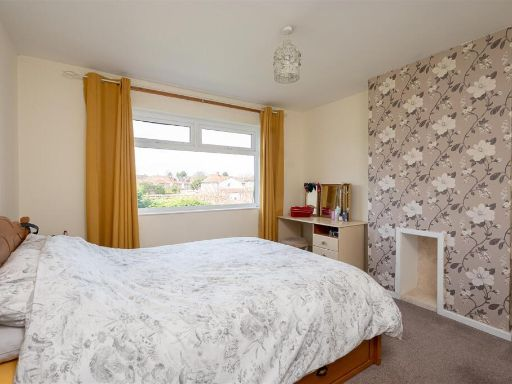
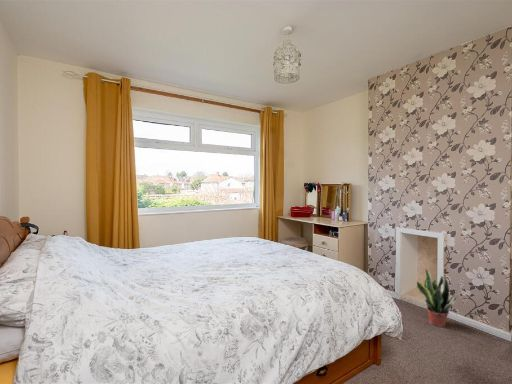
+ potted plant [416,268,463,328]
